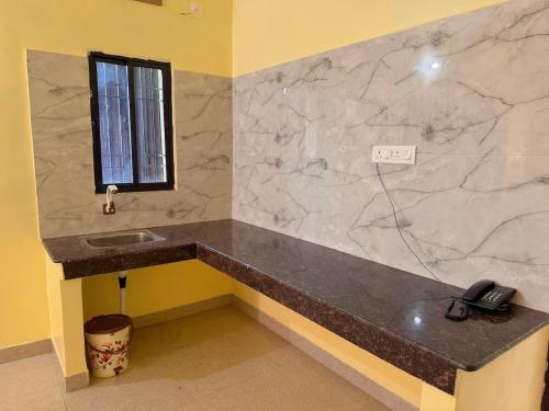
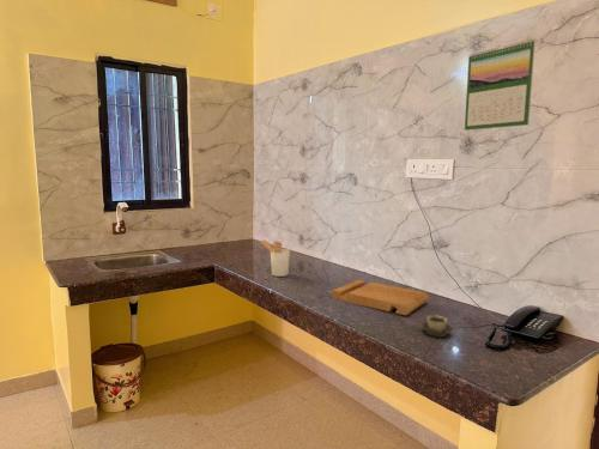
+ utensil holder [260,238,291,278]
+ calendar [464,38,537,132]
+ cup [420,314,454,338]
+ cutting board [329,279,430,316]
